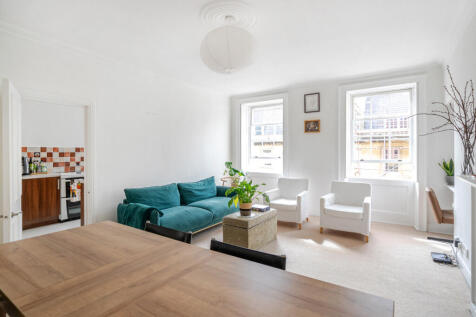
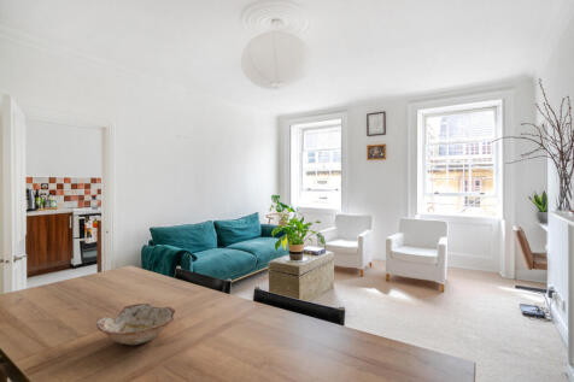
+ bowl [95,302,176,346]
